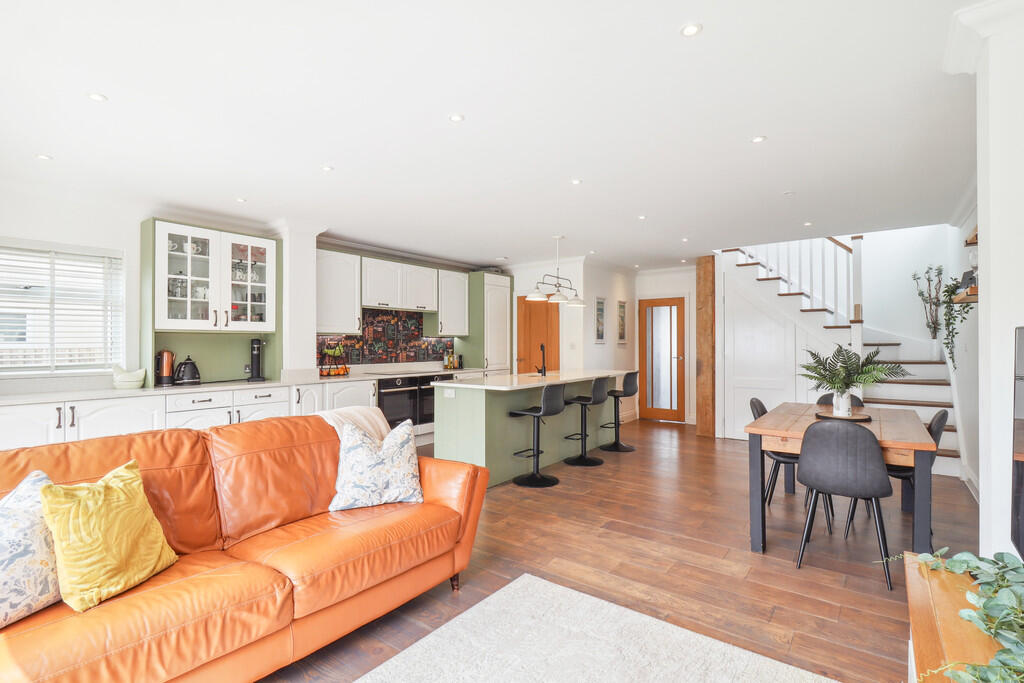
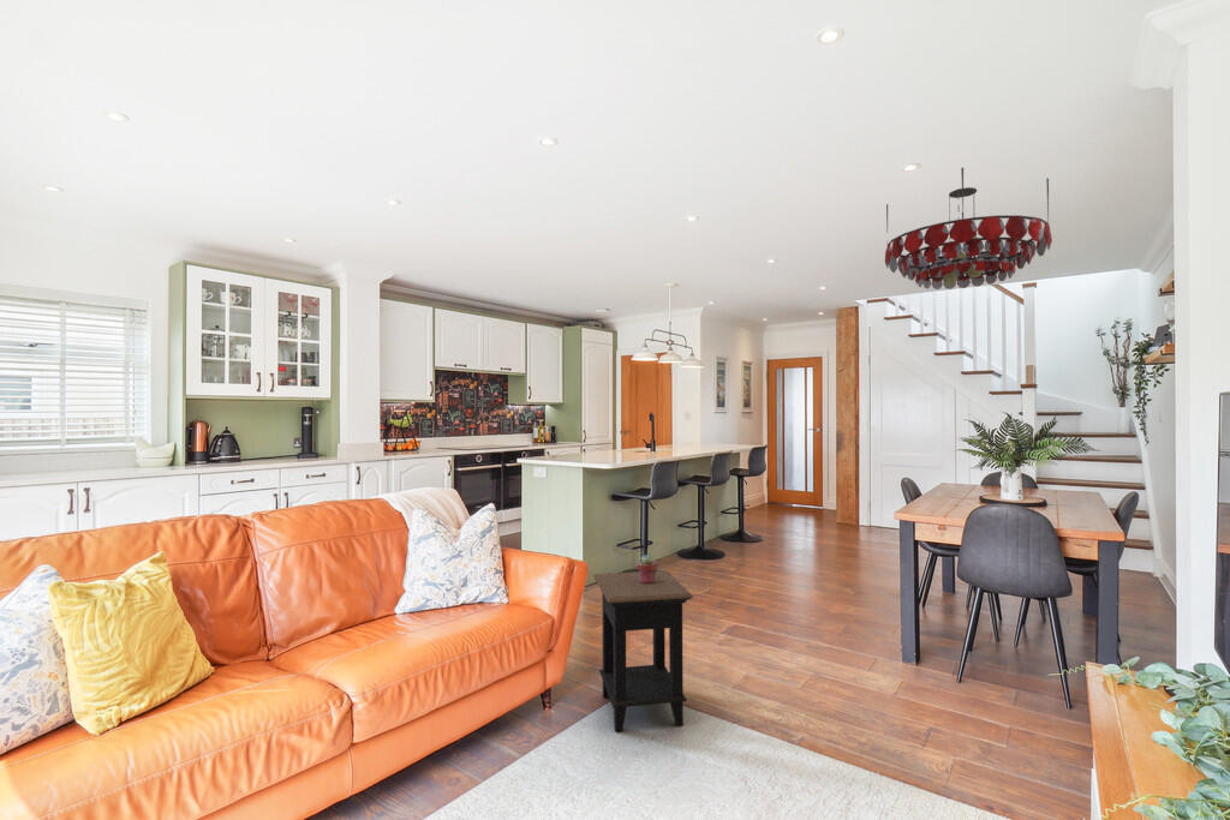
+ side table [592,569,694,732]
+ chandelier [884,167,1053,291]
+ potted succulent [635,553,658,583]
